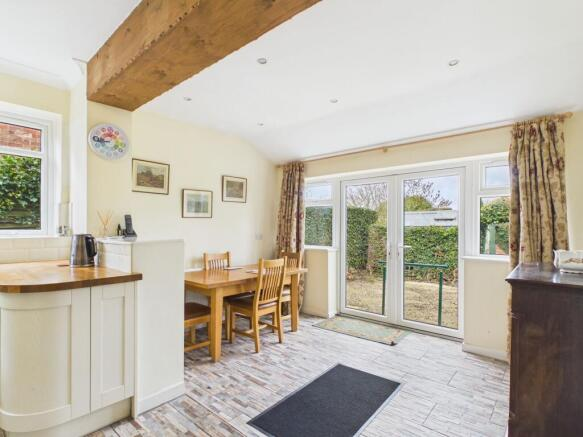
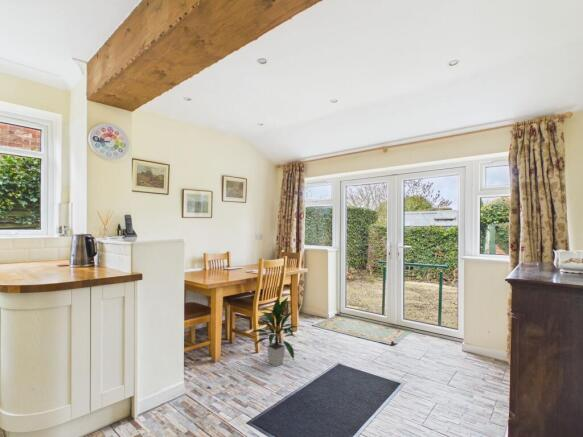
+ indoor plant [249,295,301,367]
